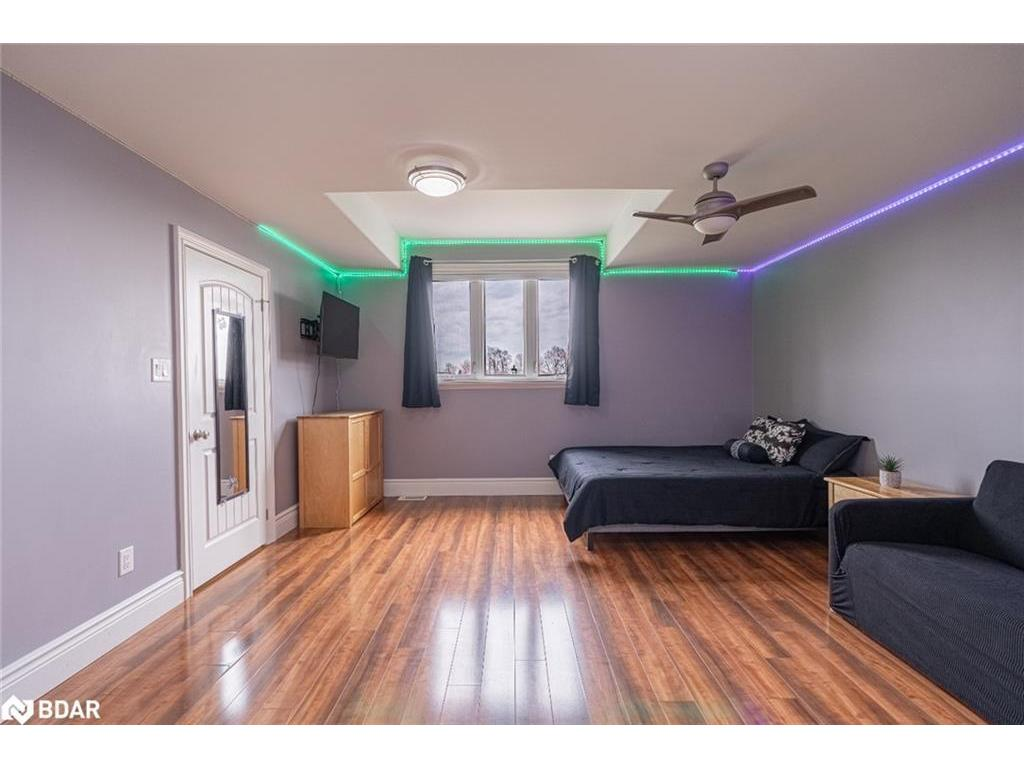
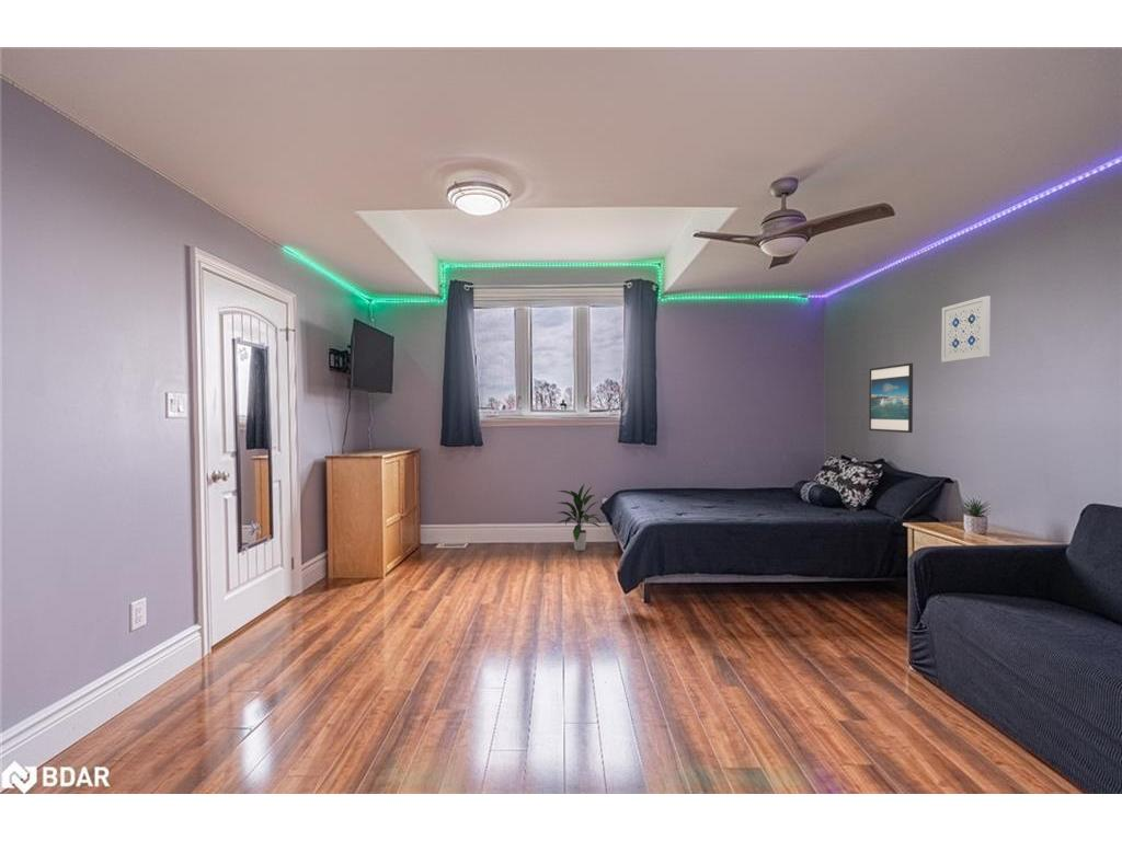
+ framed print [868,362,914,434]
+ wall art [940,295,992,364]
+ indoor plant [553,484,603,551]
